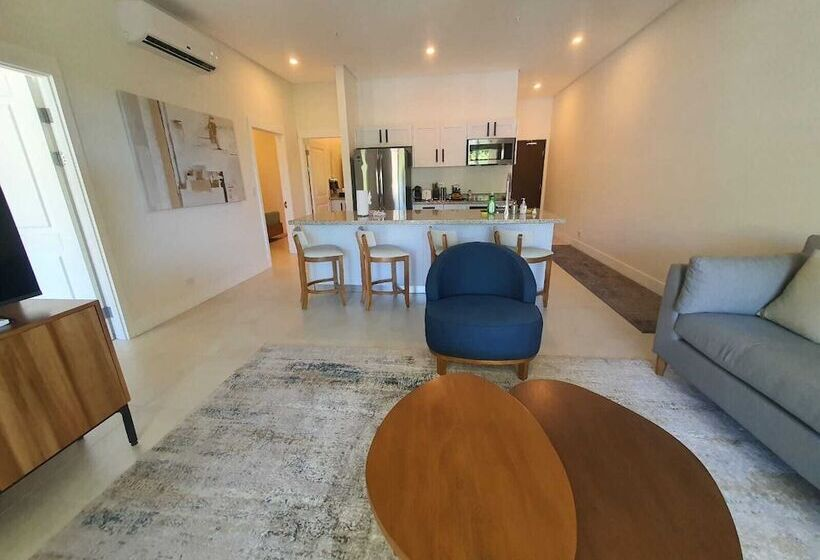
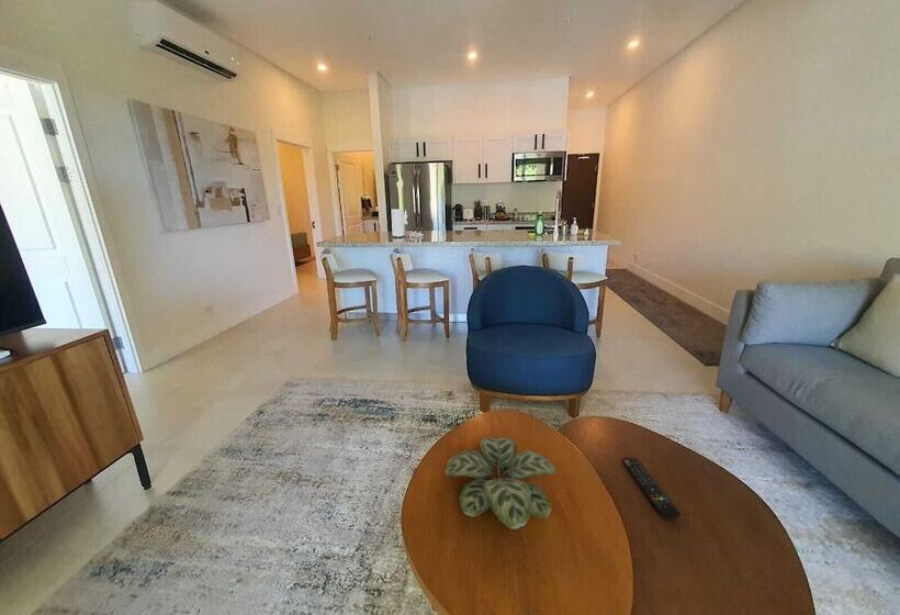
+ plant [445,437,558,530]
+ remote control [621,457,682,519]
